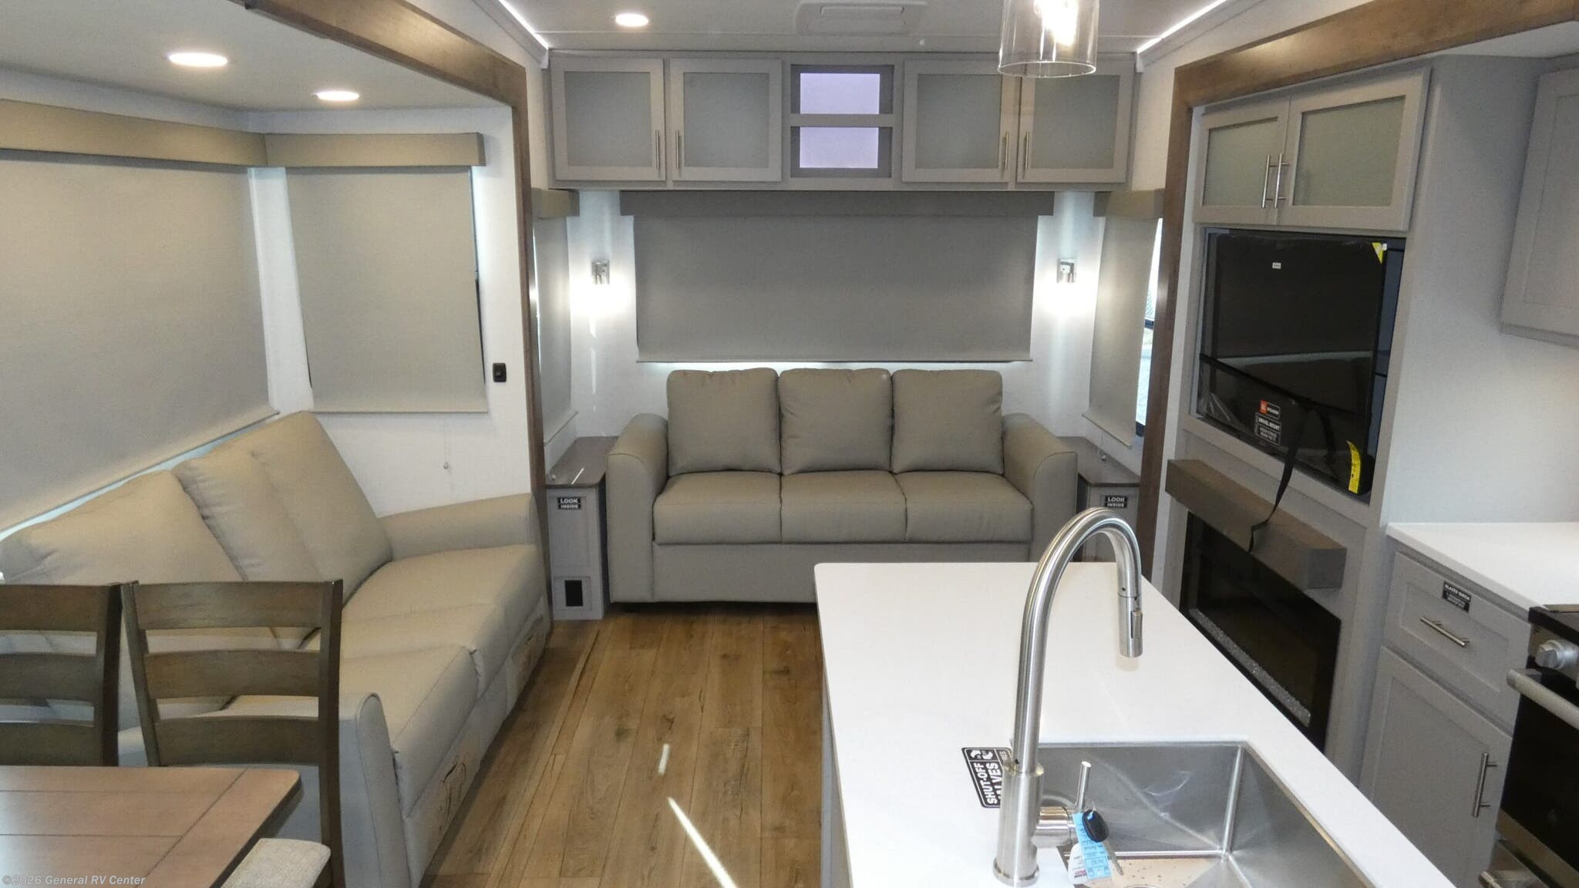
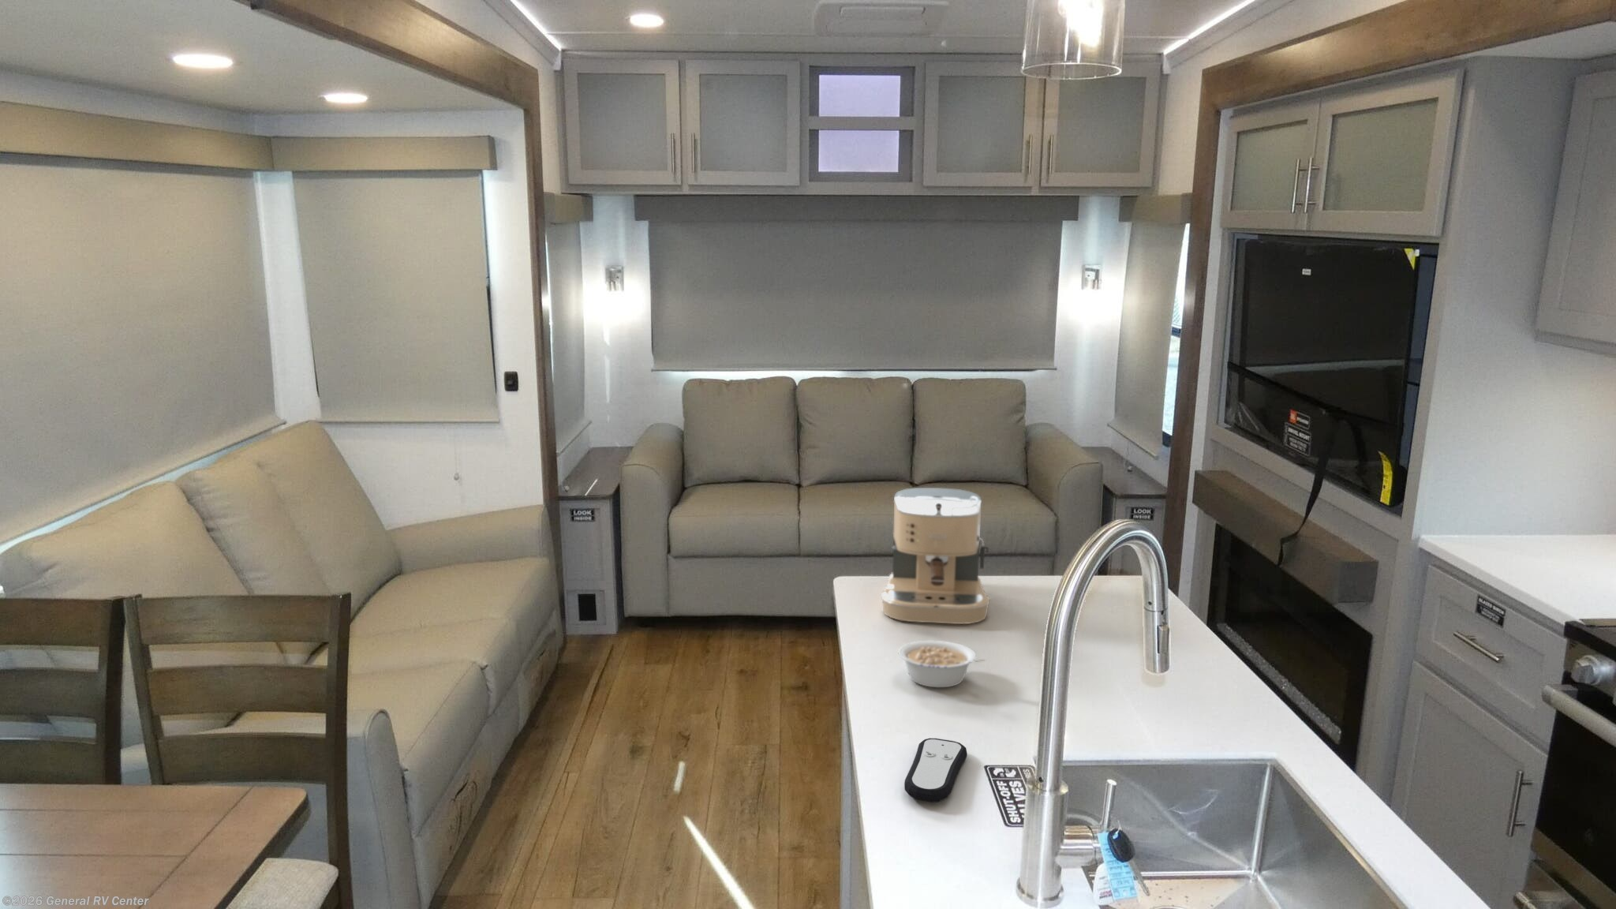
+ legume [898,640,987,688]
+ coffee maker [880,487,990,625]
+ remote control [903,738,968,802]
